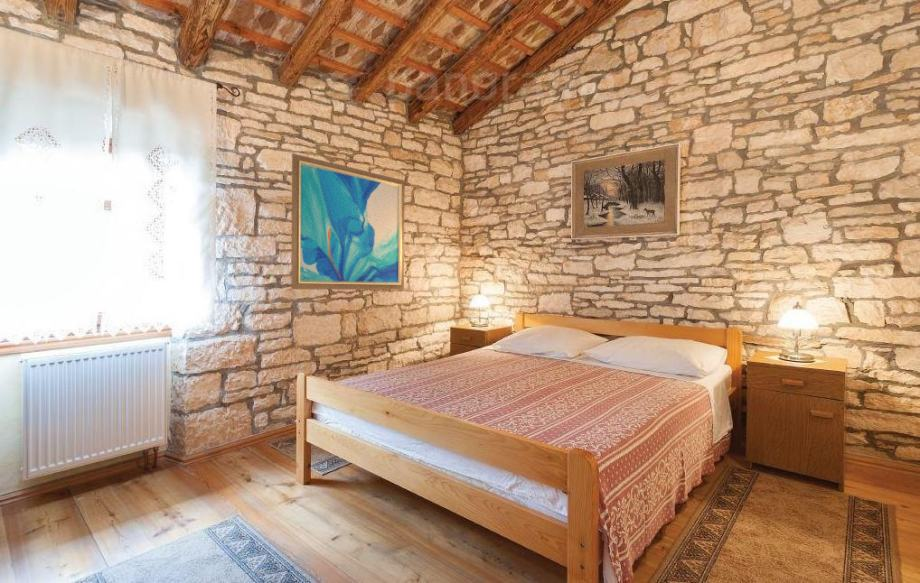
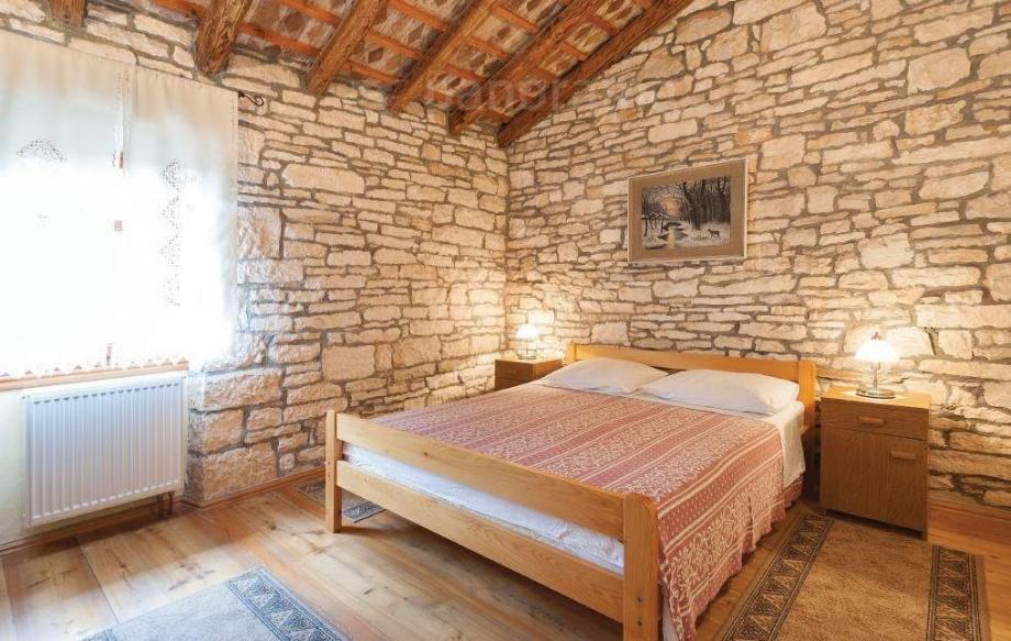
- wall art [290,152,406,291]
